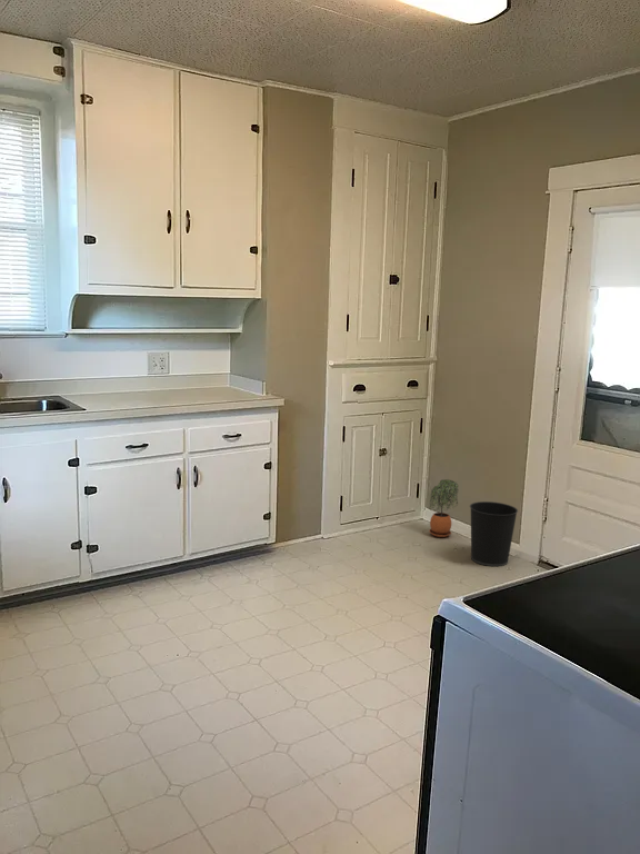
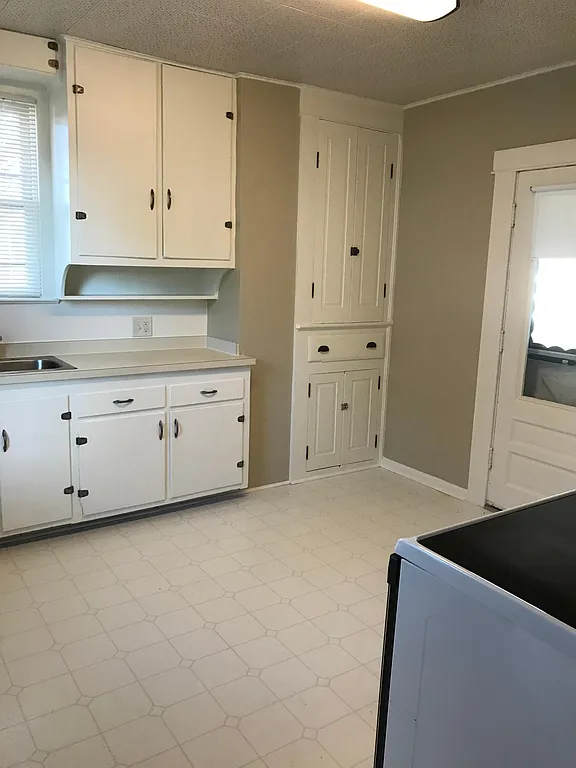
- wastebasket [469,500,519,567]
- potted plant [428,478,459,538]
